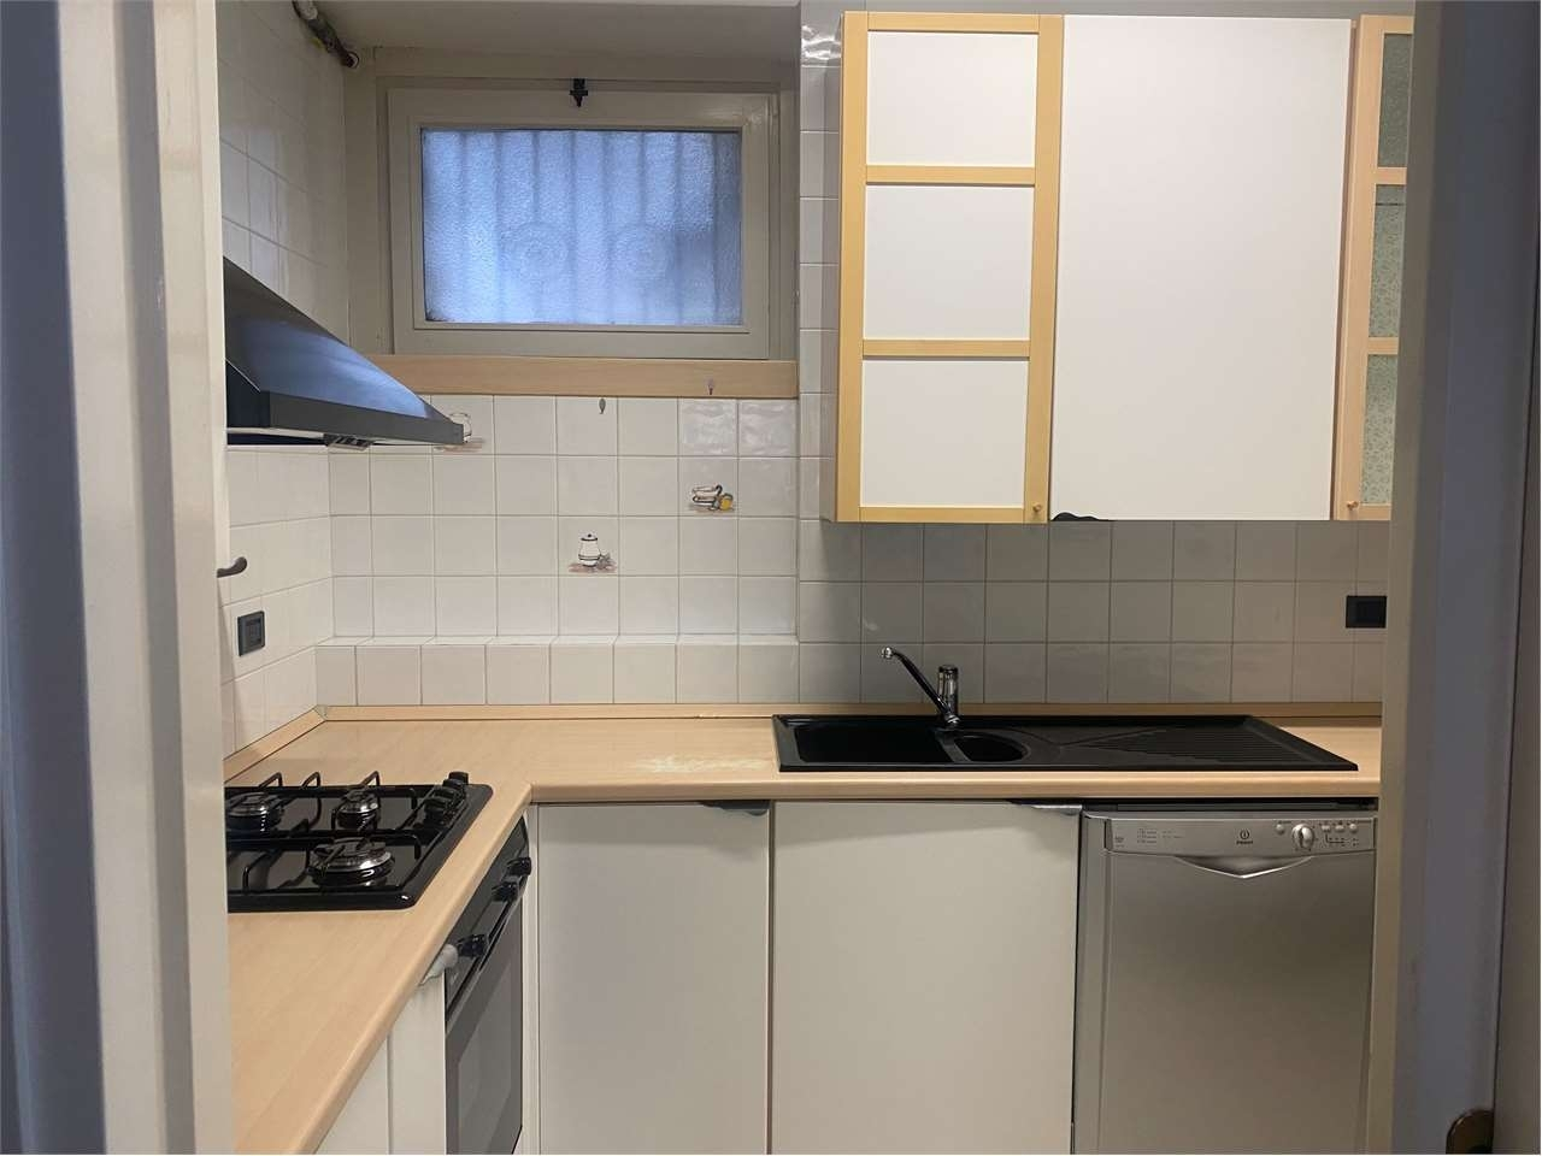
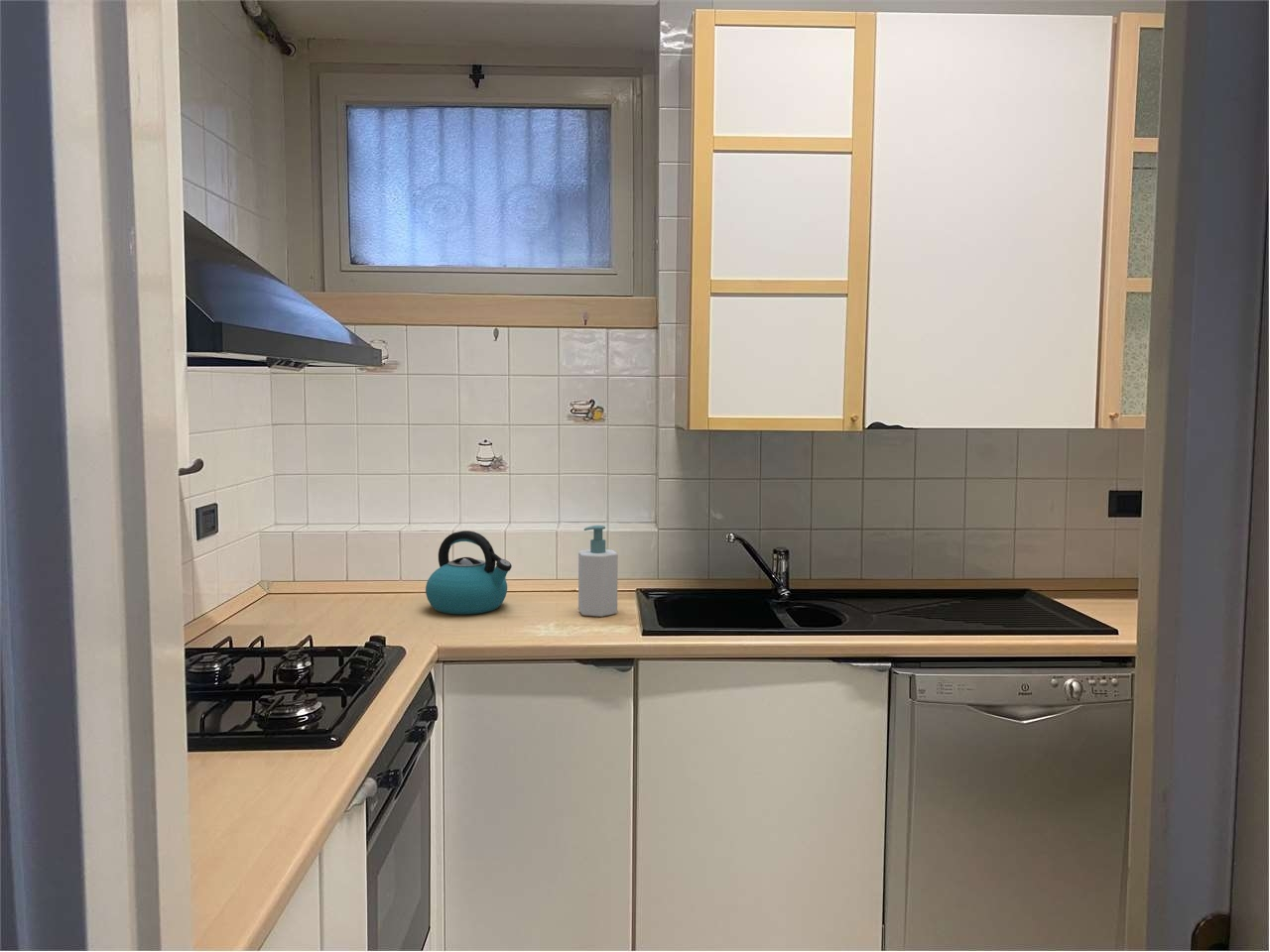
+ soap bottle [577,525,619,618]
+ kettle [425,530,513,615]
